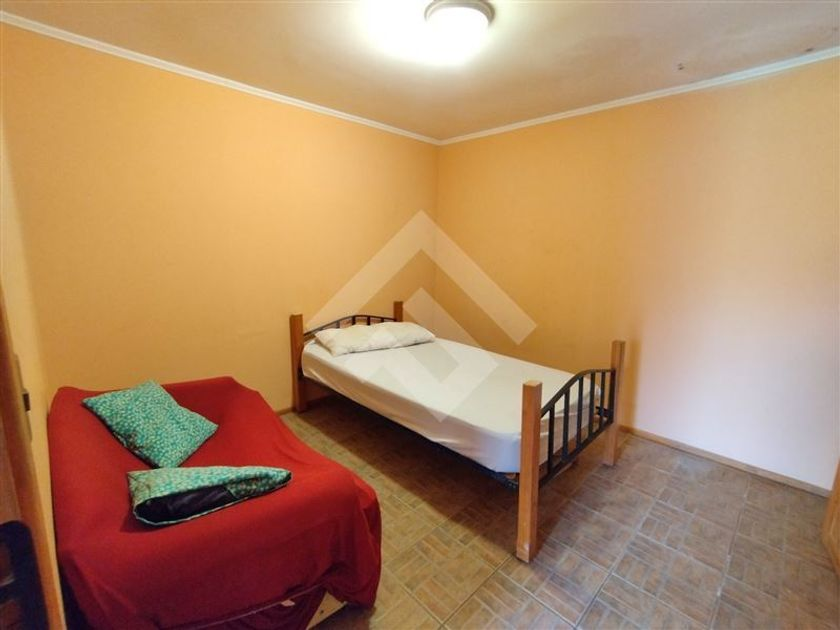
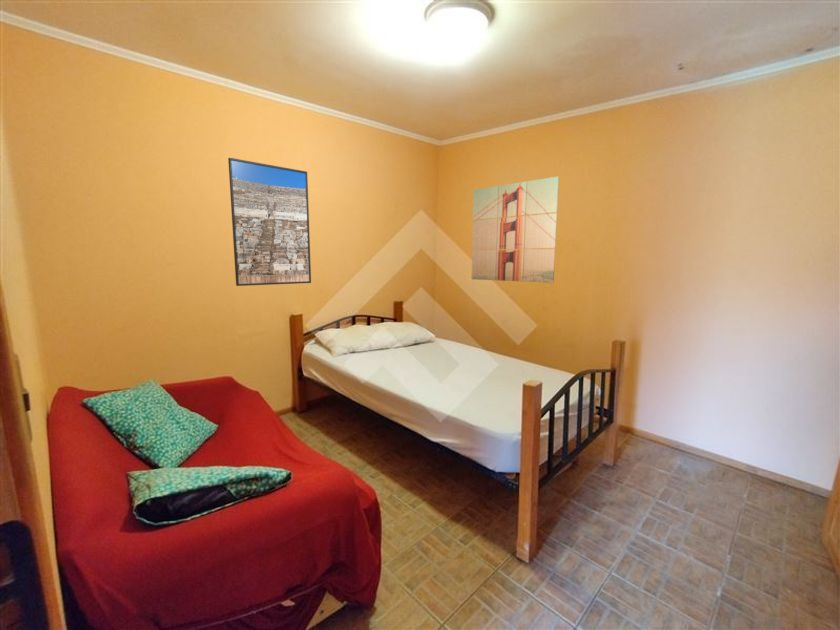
+ wall art [471,175,560,284]
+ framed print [227,157,312,287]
